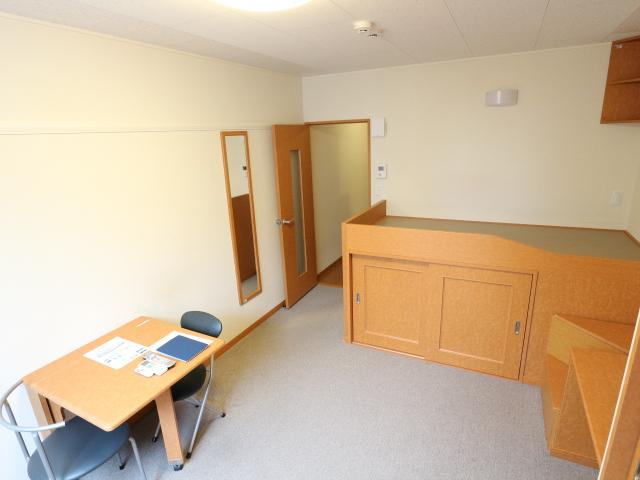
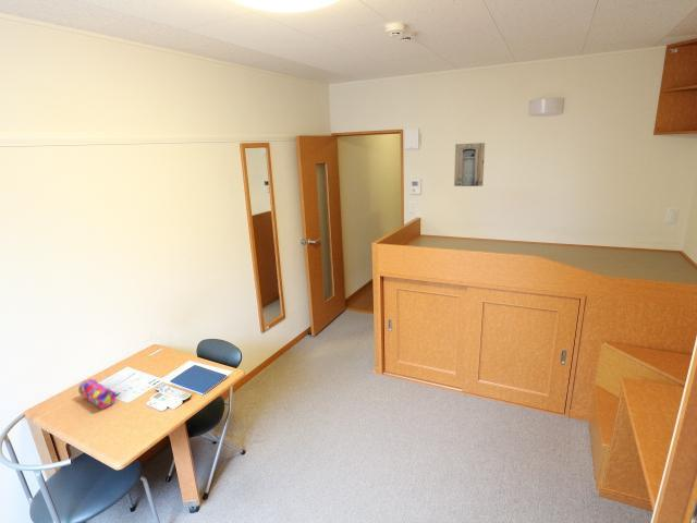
+ wall art [453,142,486,187]
+ pencil case [77,378,120,410]
